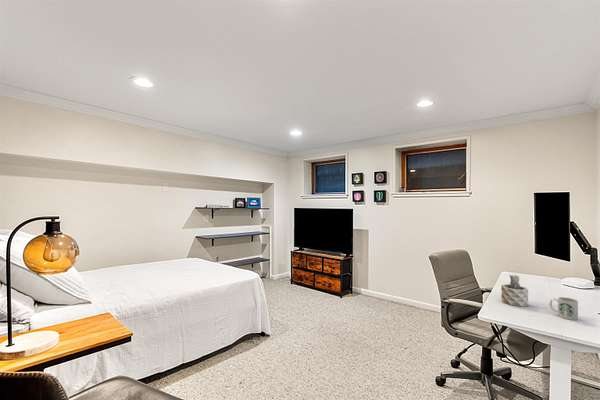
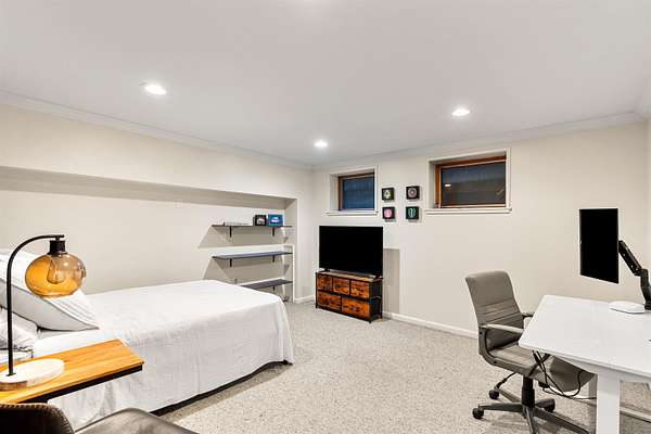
- mug [549,296,579,321]
- succulent plant [500,273,529,308]
